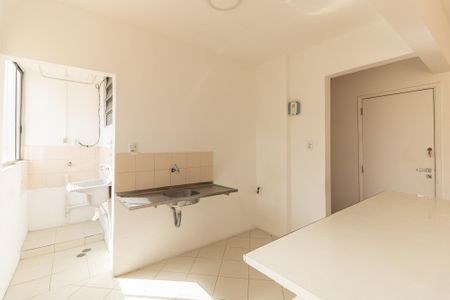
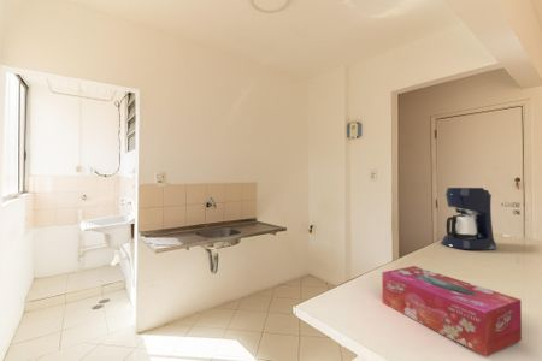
+ coffee maker [440,187,499,250]
+ tissue box [381,265,523,359]
